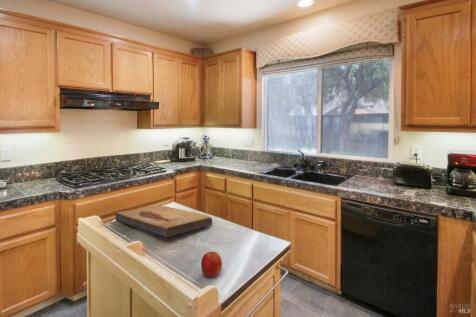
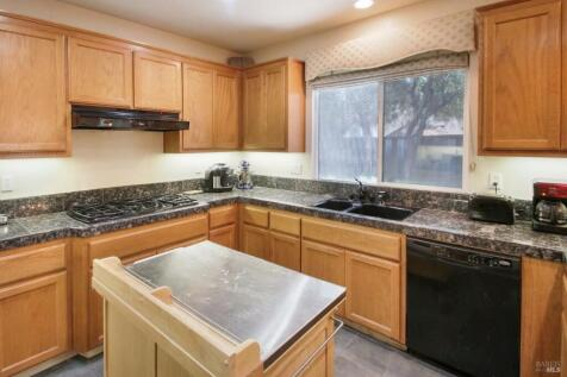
- fruit [200,251,223,277]
- fish fossil [115,204,213,238]
